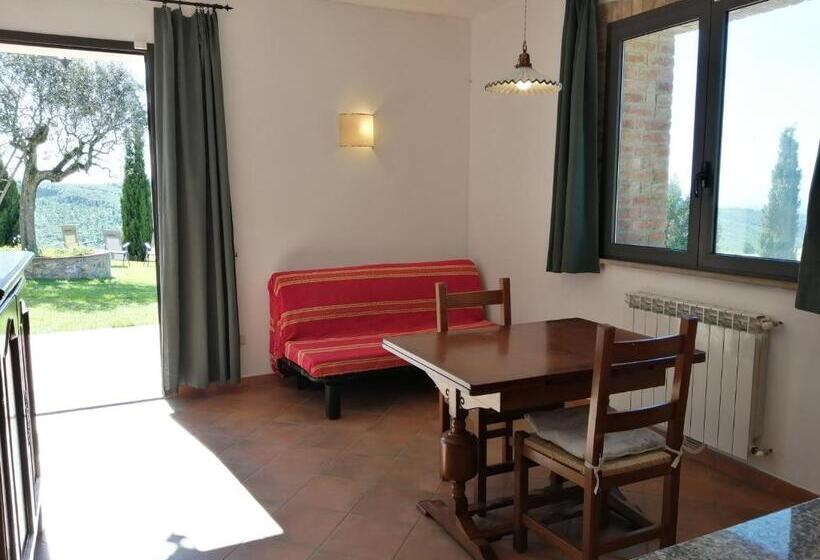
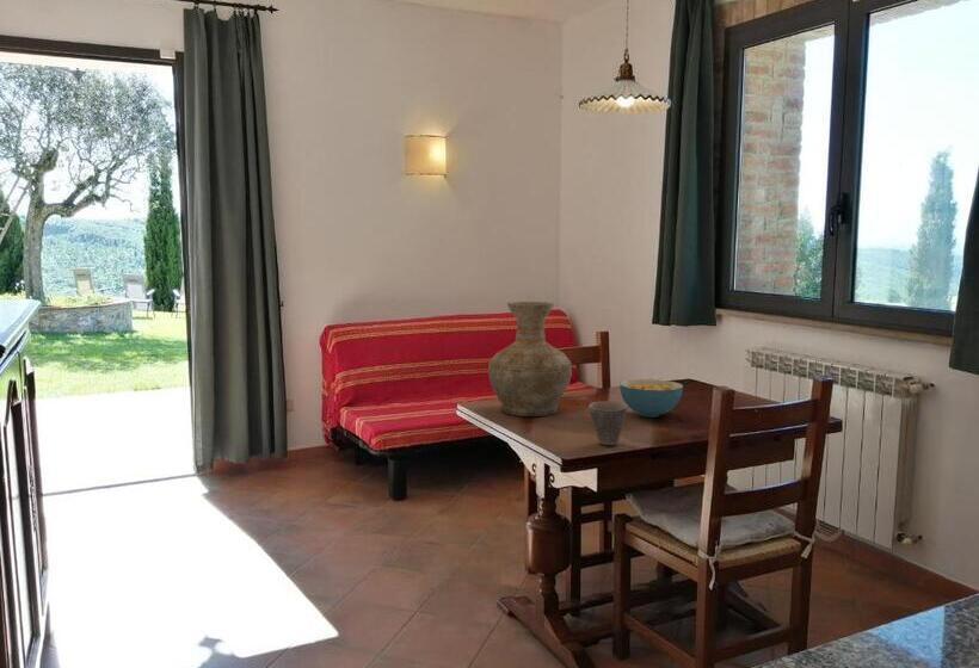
+ cup [587,400,629,446]
+ cereal bowl [618,378,684,418]
+ vase [487,301,573,418]
